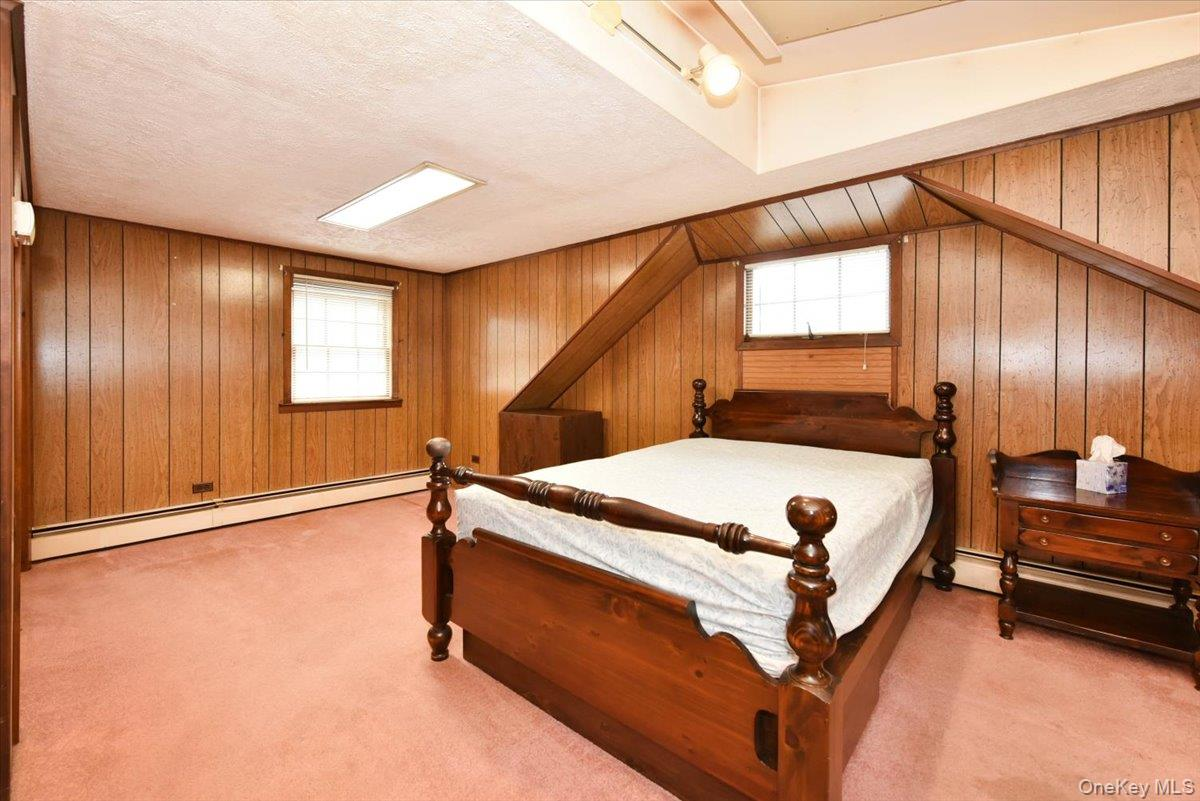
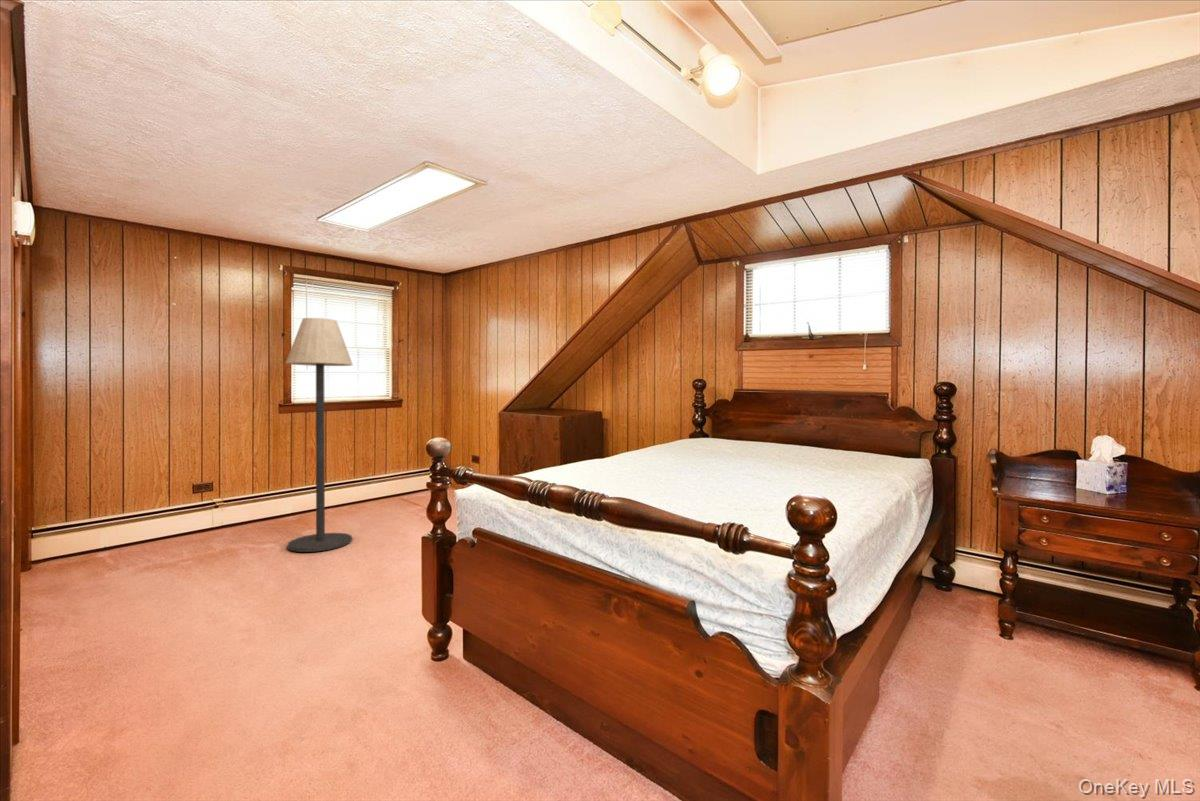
+ floor lamp [285,317,354,553]
